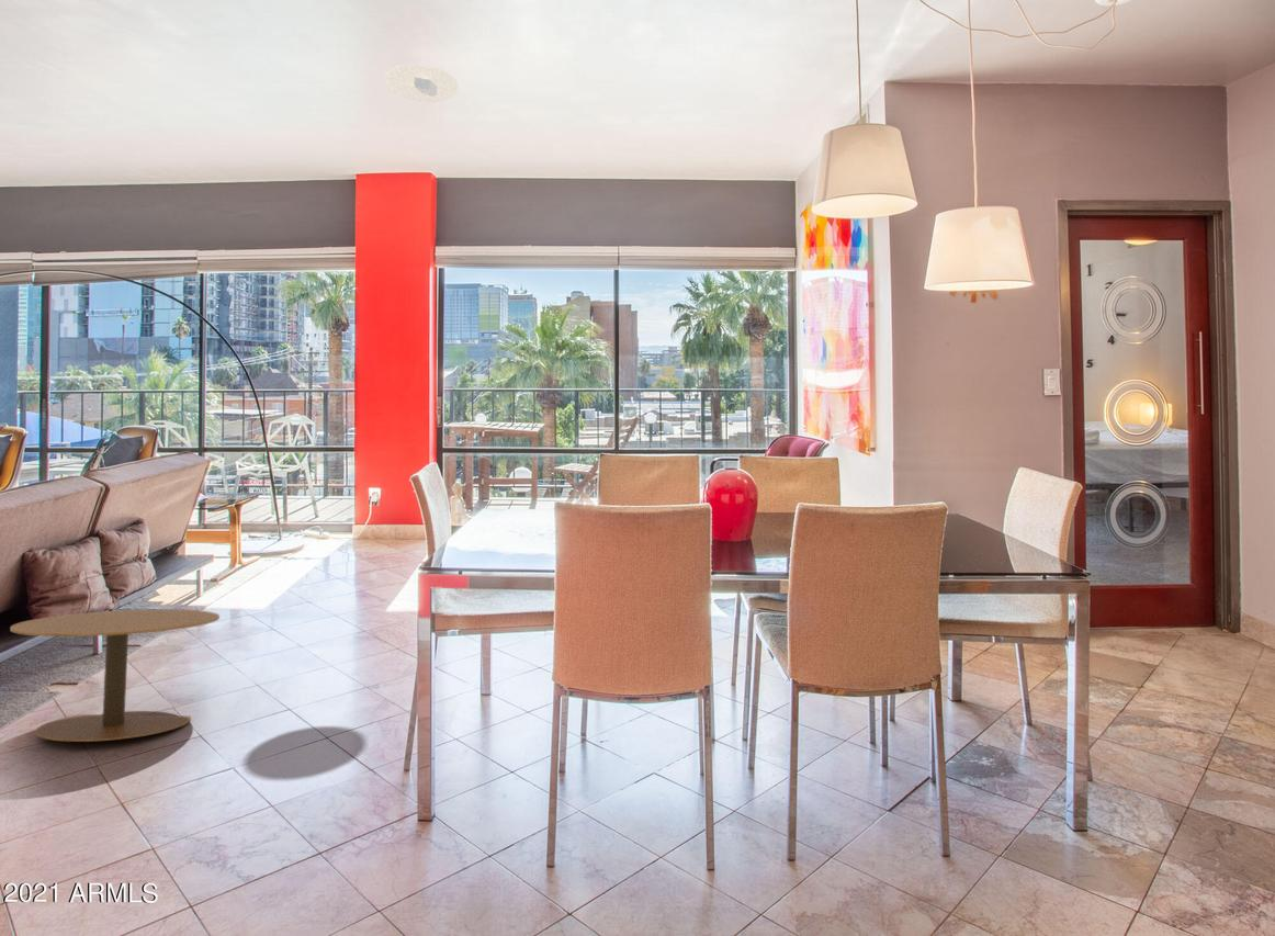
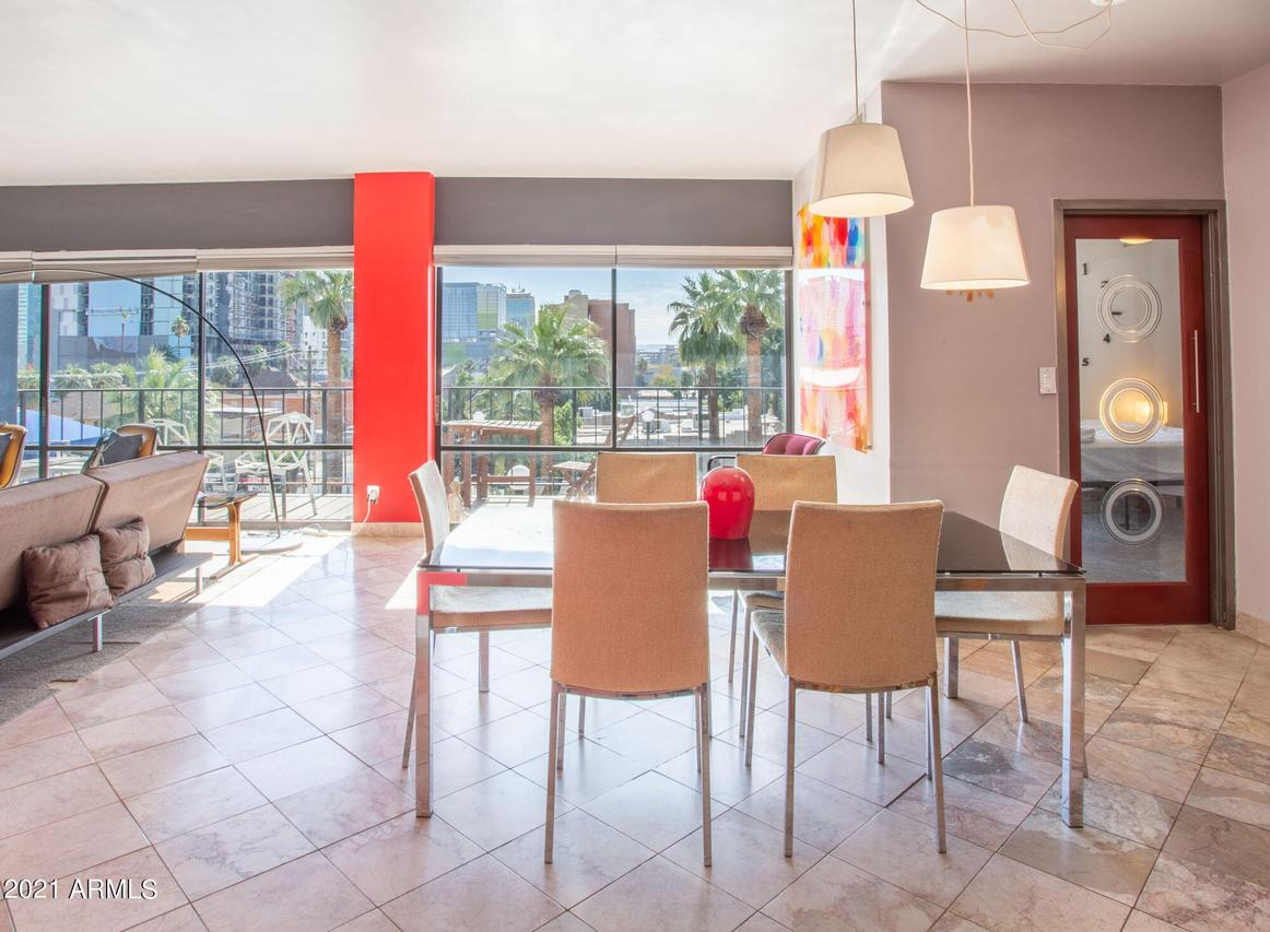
- side table [9,608,221,743]
- recessed light [384,64,459,102]
